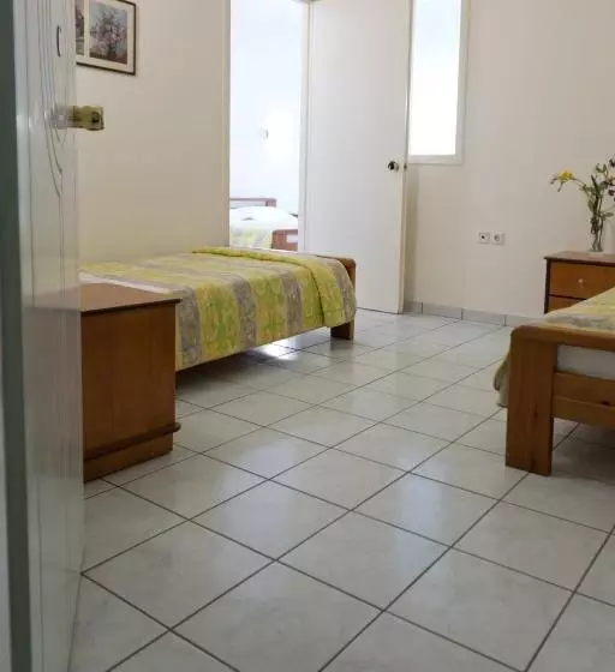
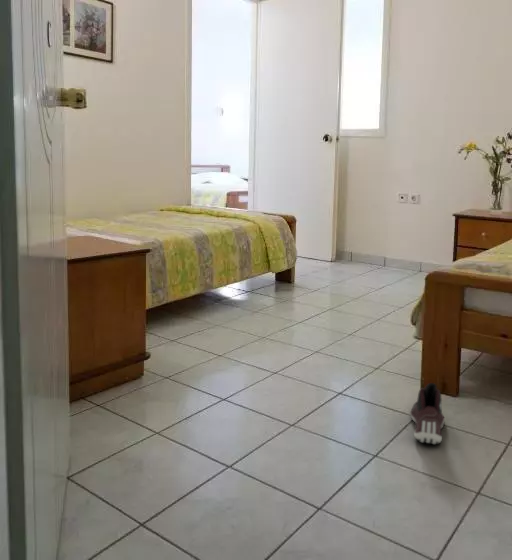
+ sneaker [409,382,446,445]
